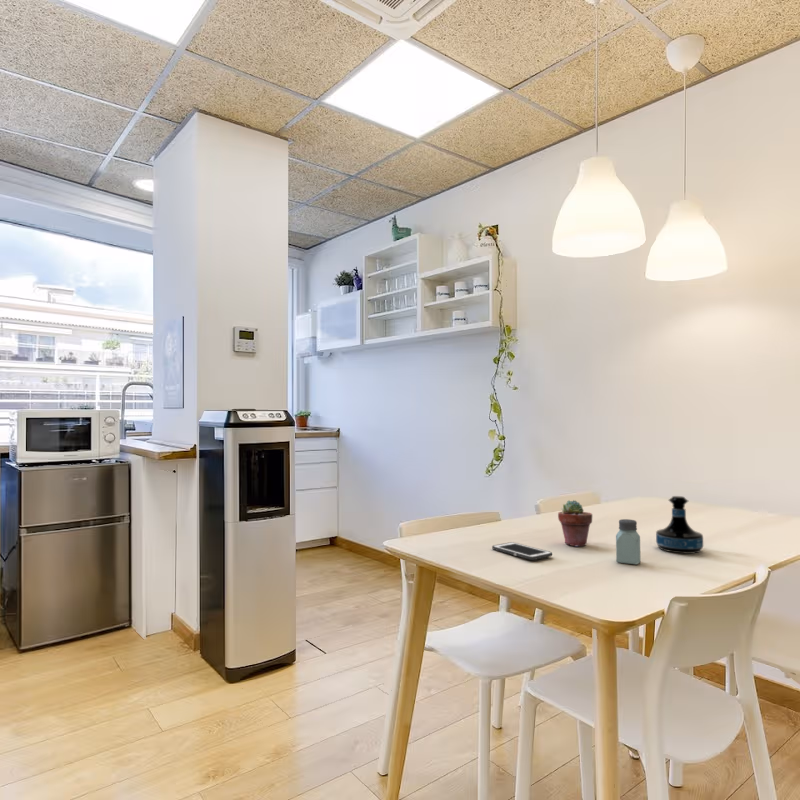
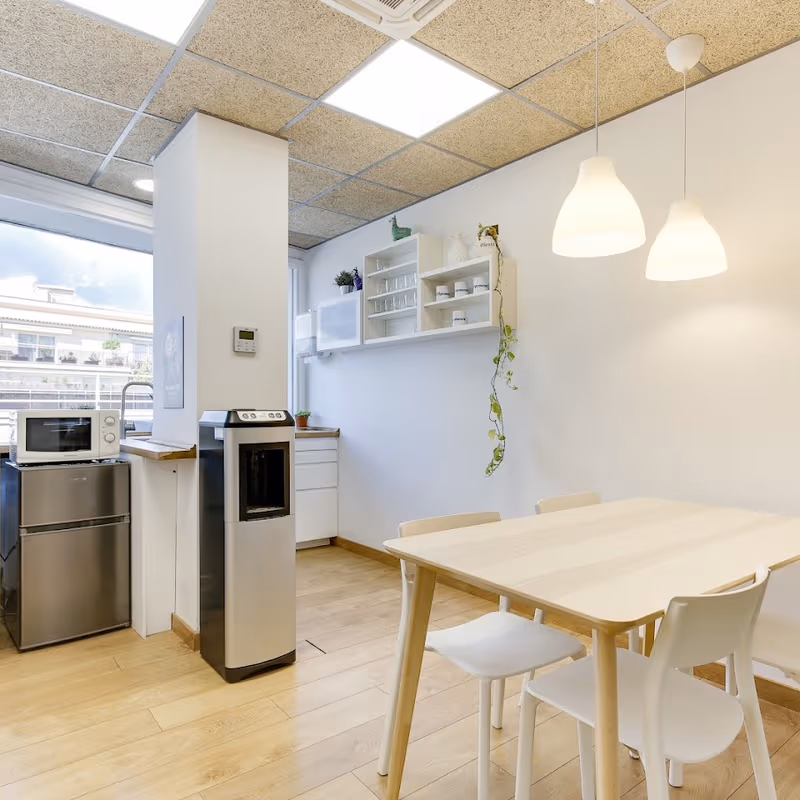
- saltshaker [615,518,642,565]
- tequila bottle [655,495,704,554]
- potted succulent [557,499,593,547]
- cell phone [491,541,553,561]
